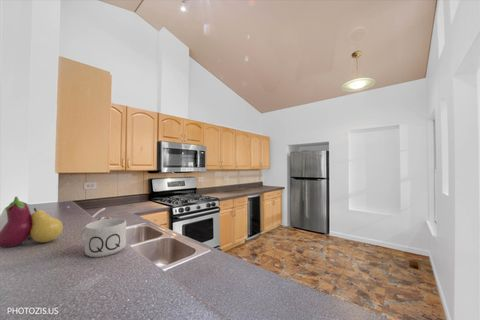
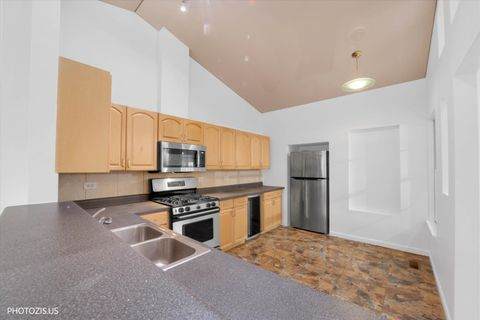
- mug [78,217,127,258]
- fruit [0,196,64,249]
